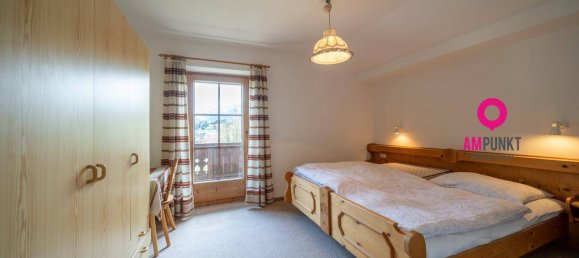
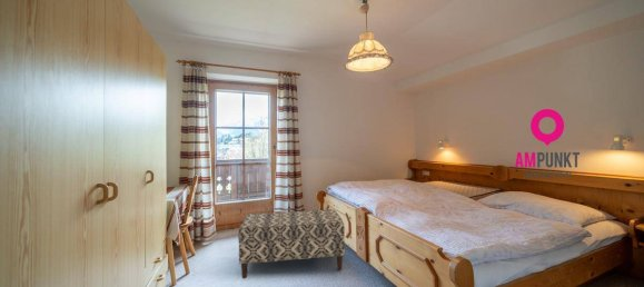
+ bench [237,208,346,279]
